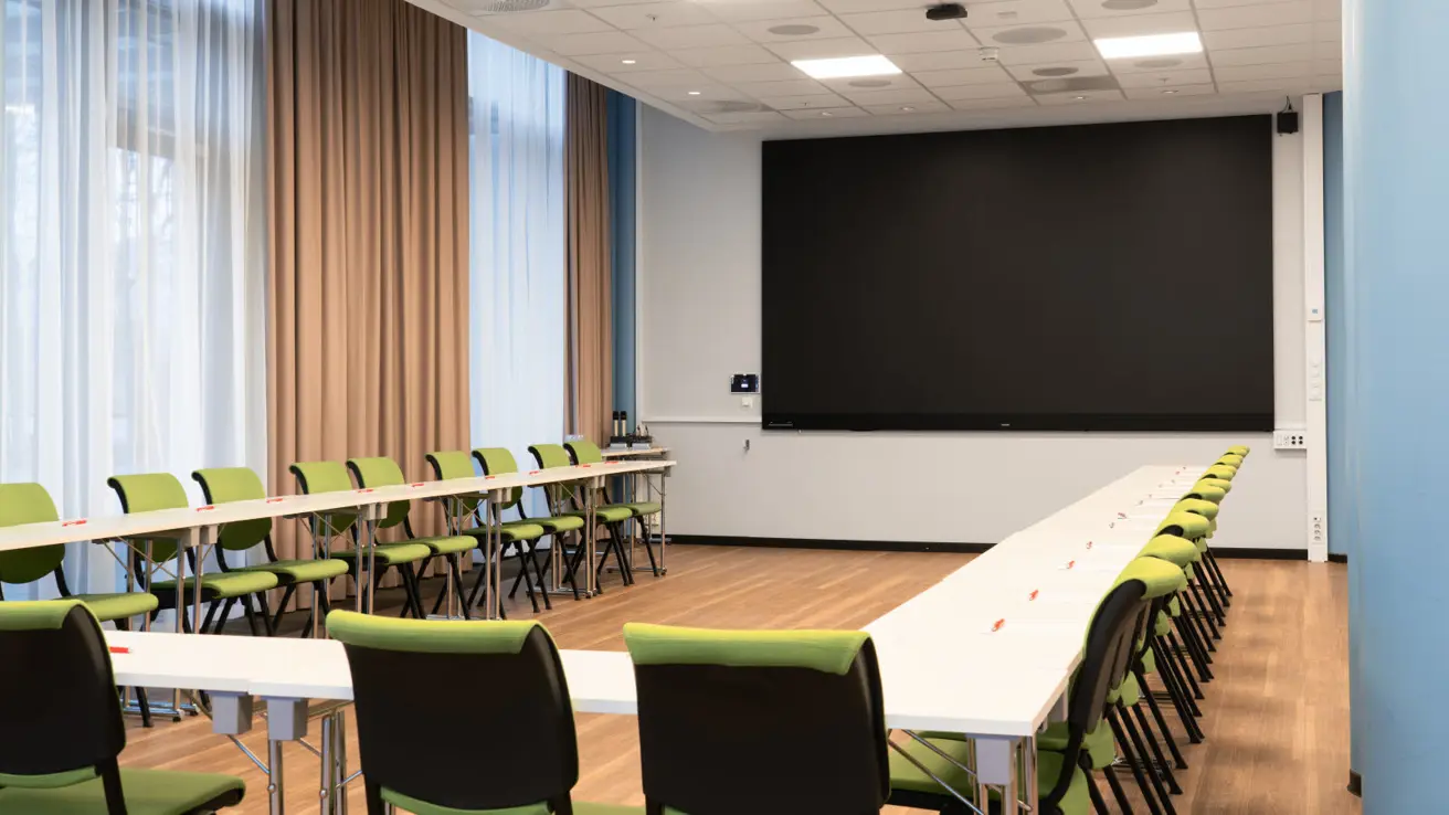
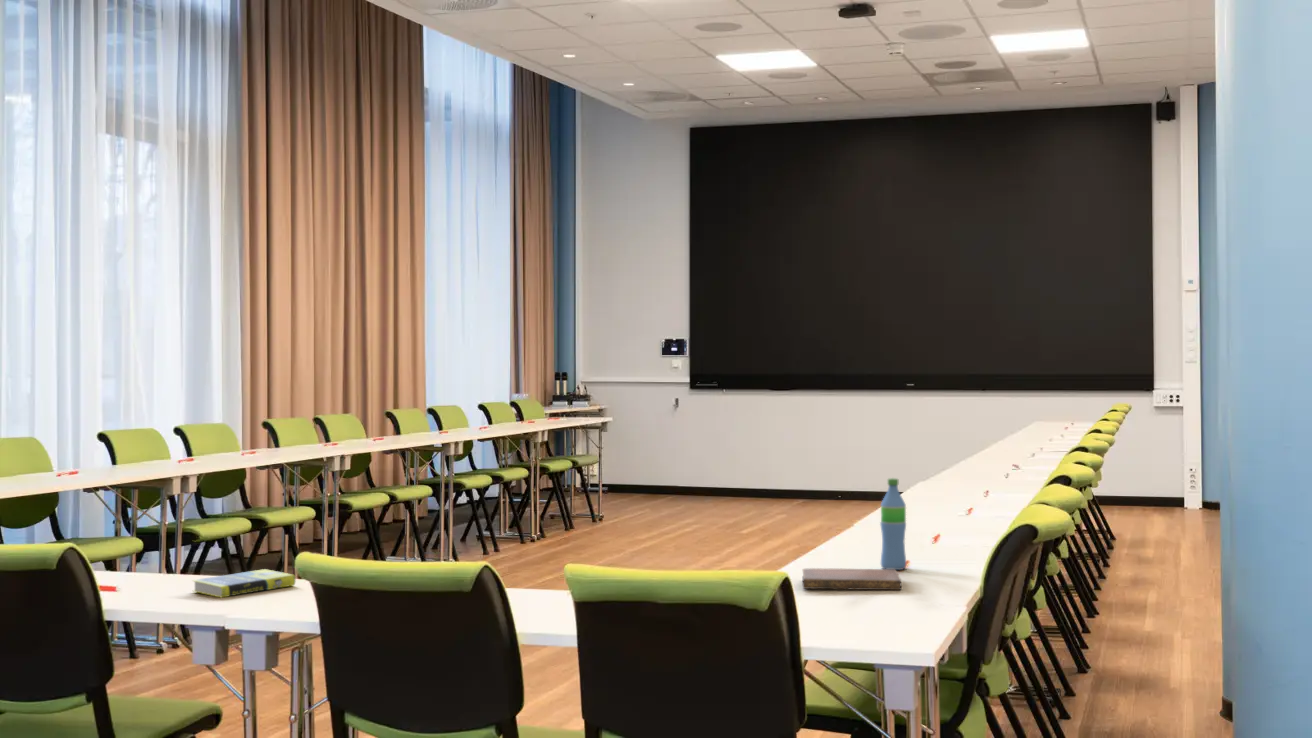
+ book [191,568,297,599]
+ notebook [801,567,902,591]
+ water bottle [879,477,907,571]
